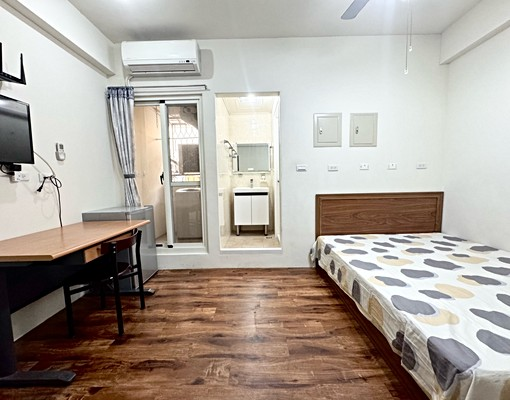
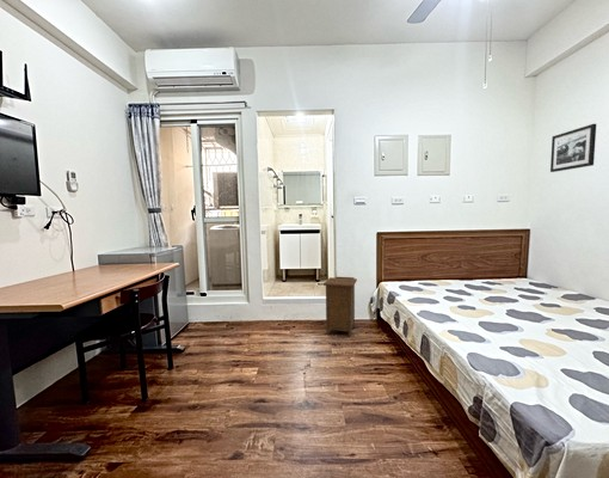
+ nightstand [322,276,358,337]
+ picture frame [549,123,597,173]
